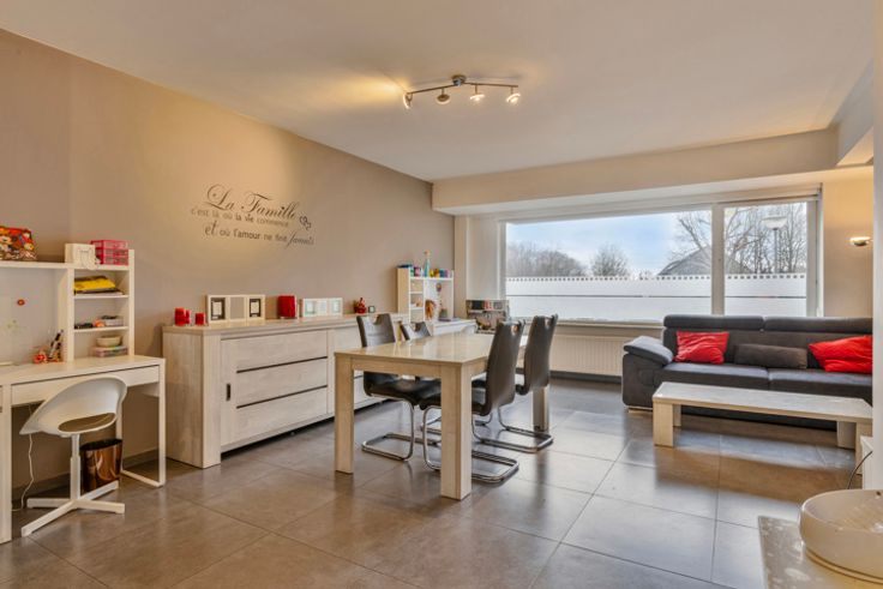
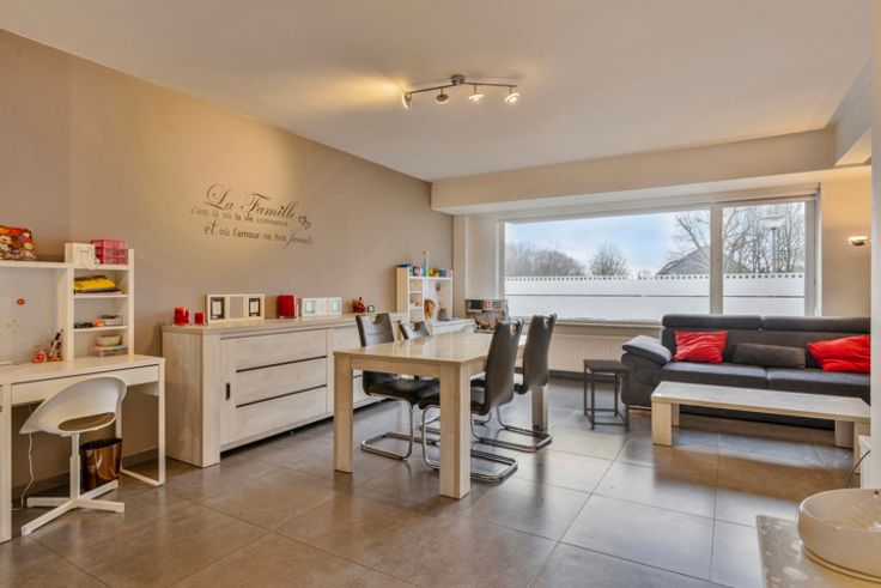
+ side table [582,358,631,432]
